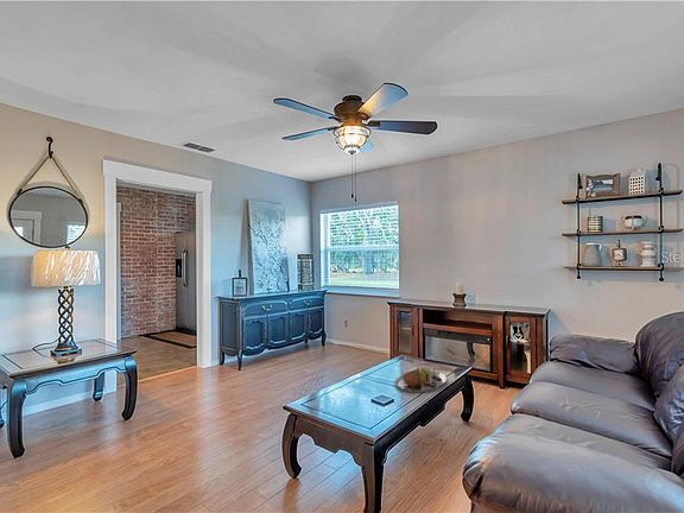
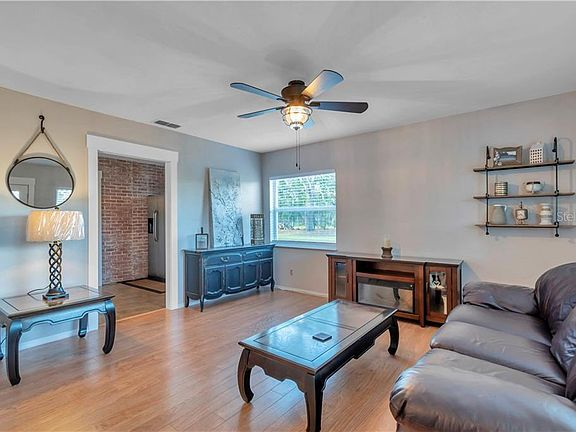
- serving tray [393,367,448,394]
